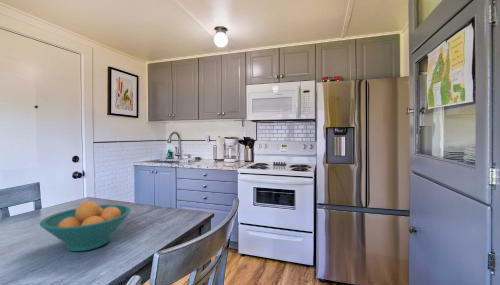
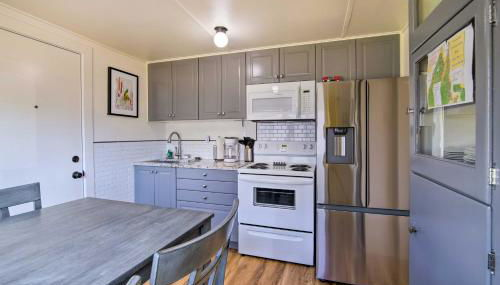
- fruit bowl [39,200,132,252]
